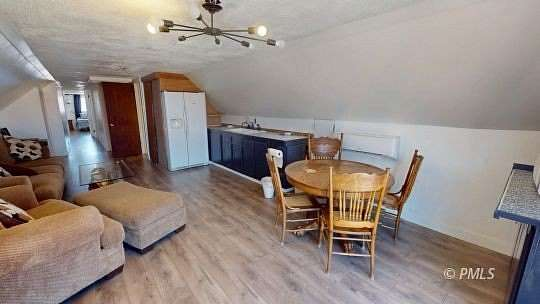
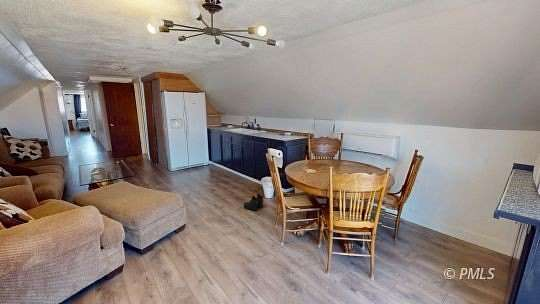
+ boots [243,193,265,212]
